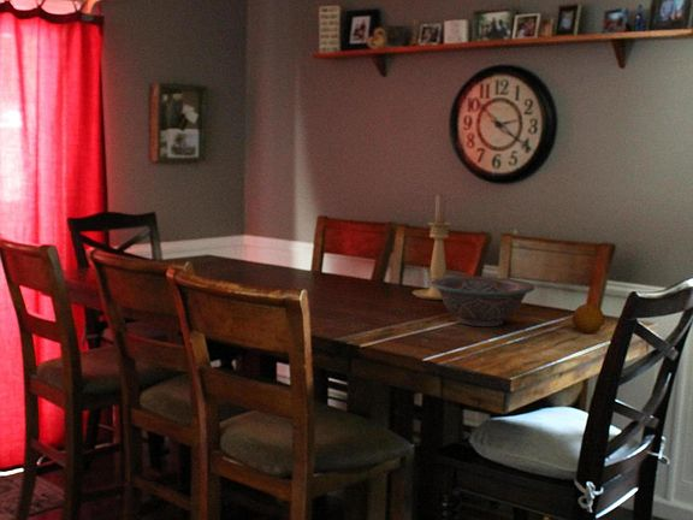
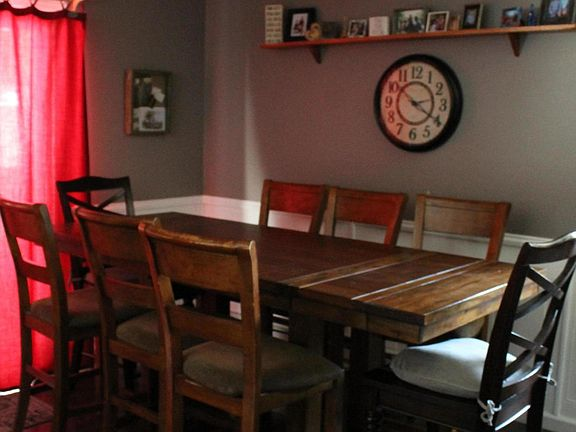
- decorative bowl [430,276,535,327]
- candle holder [411,194,452,301]
- fruit [571,303,605,335]
